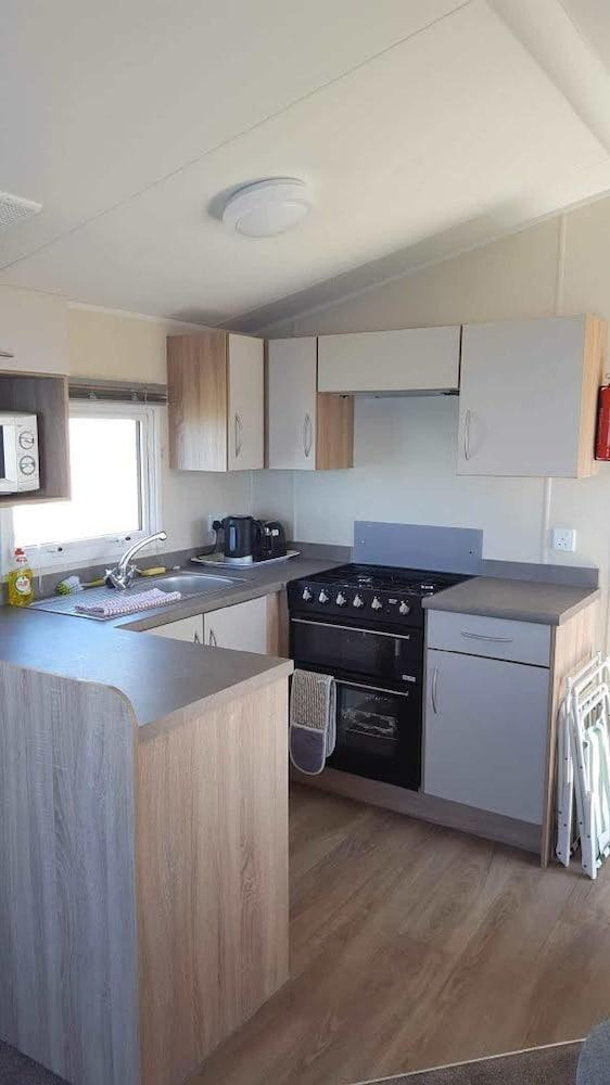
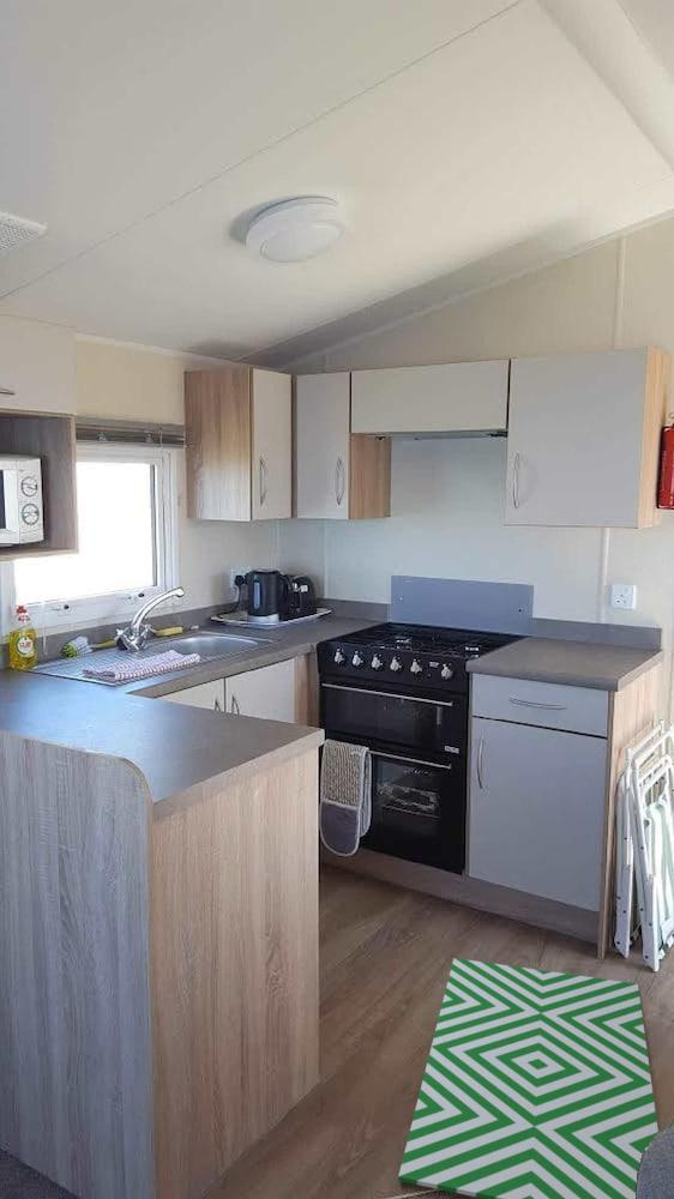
+ rug [397,957,660,1199]
